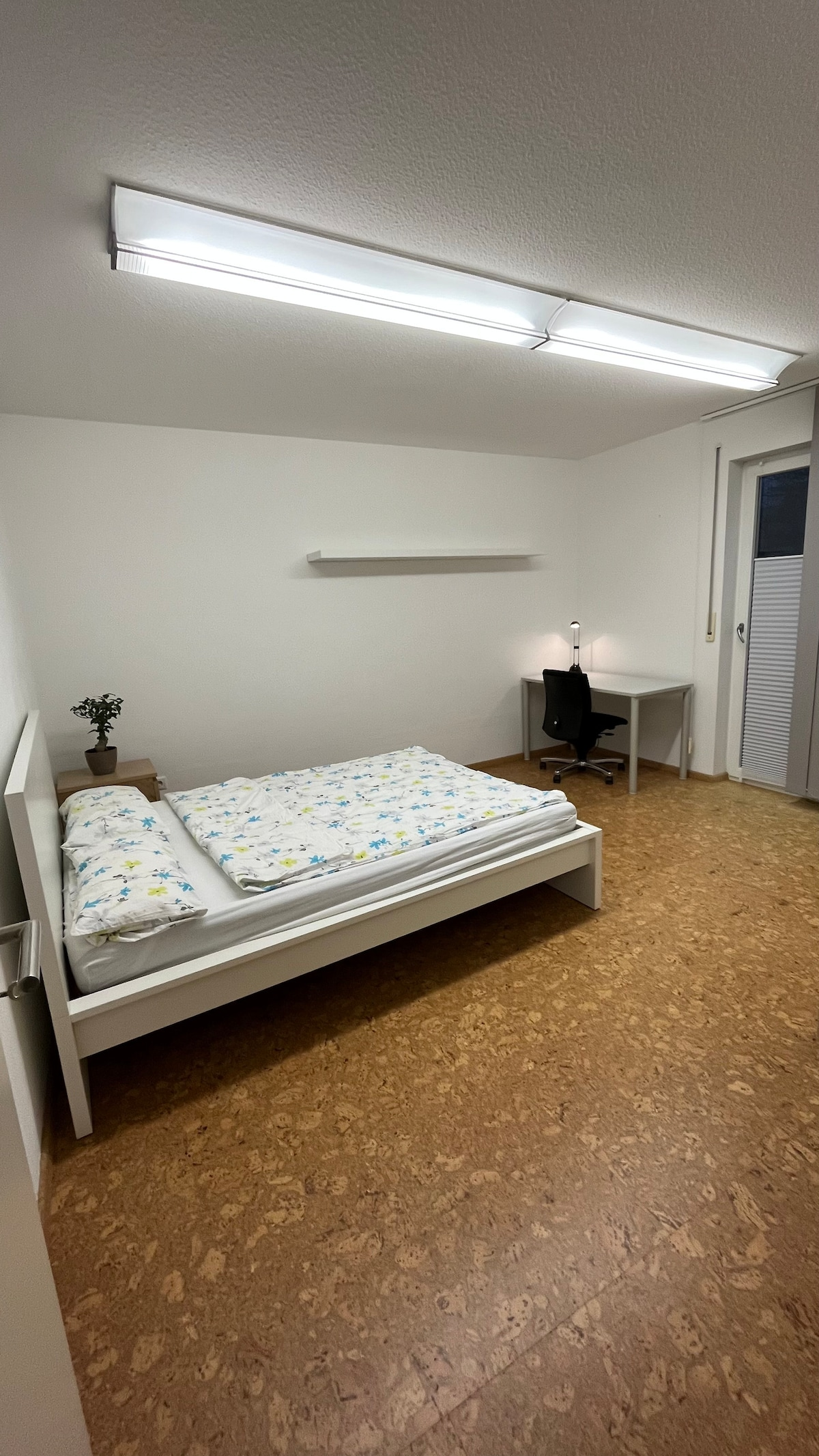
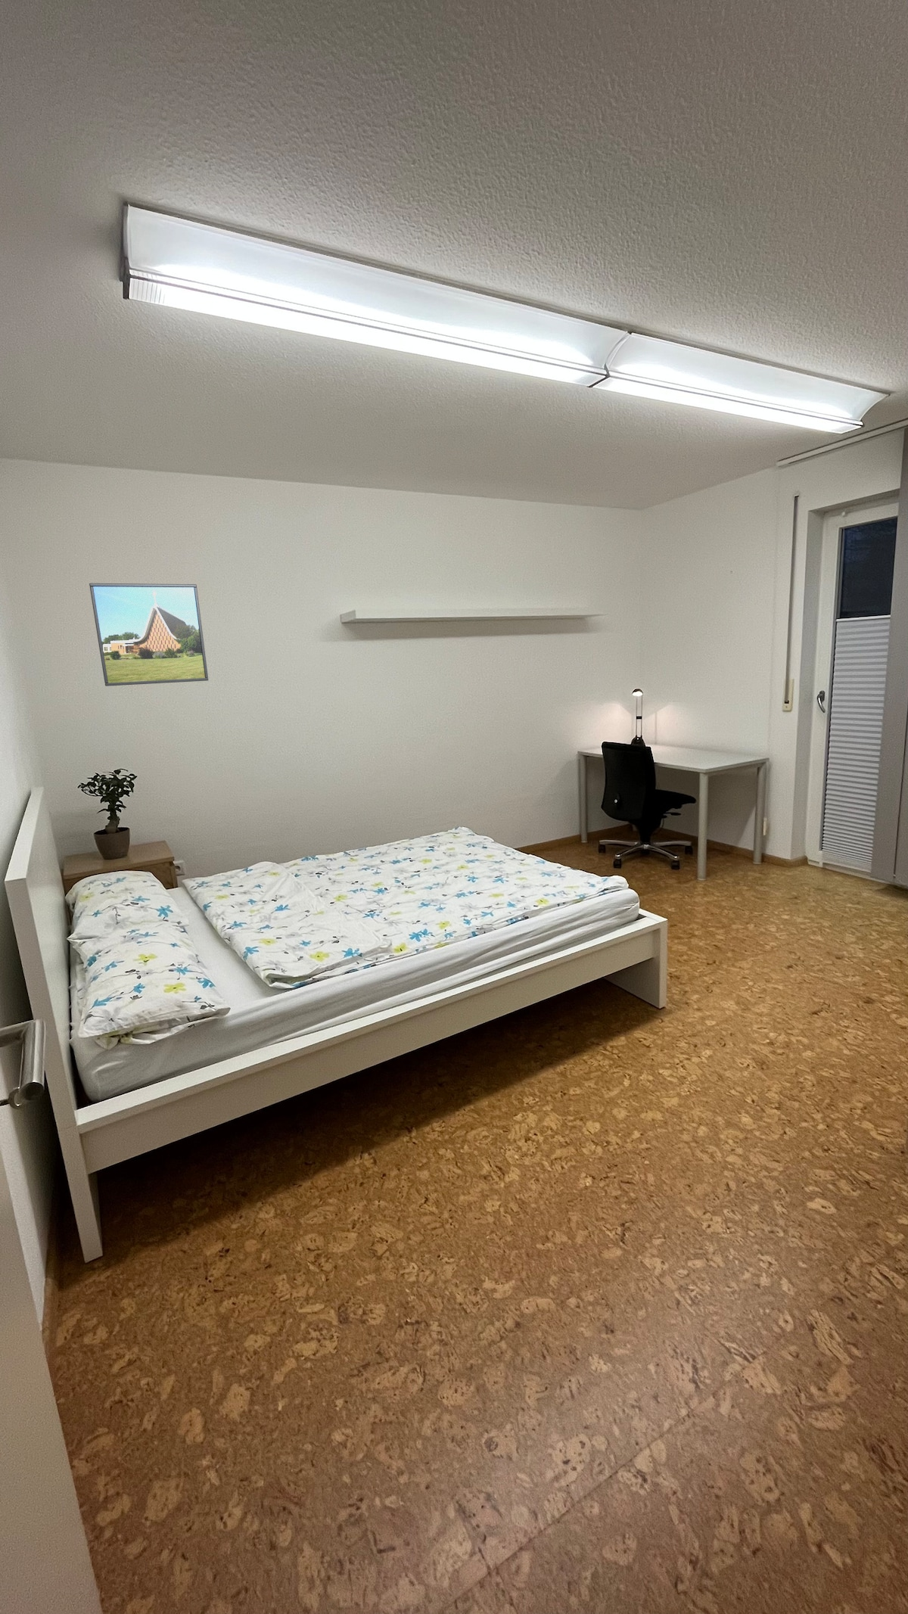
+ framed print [89,583,208,687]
